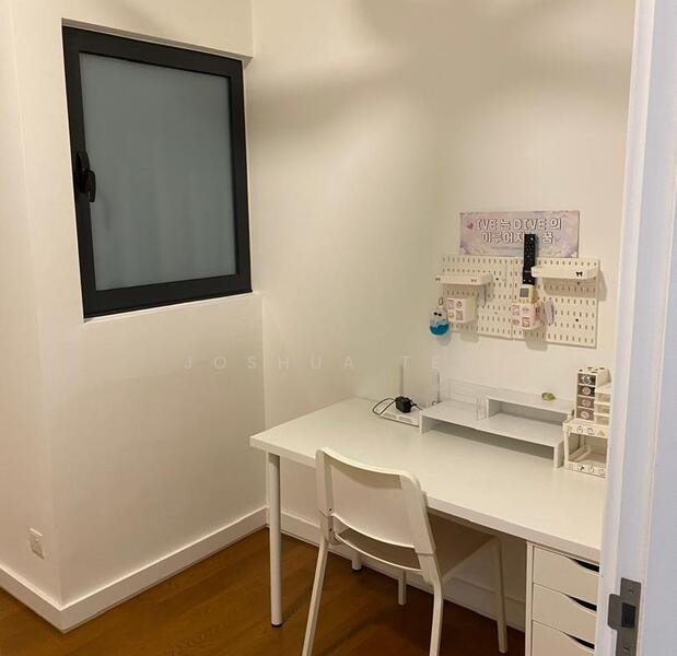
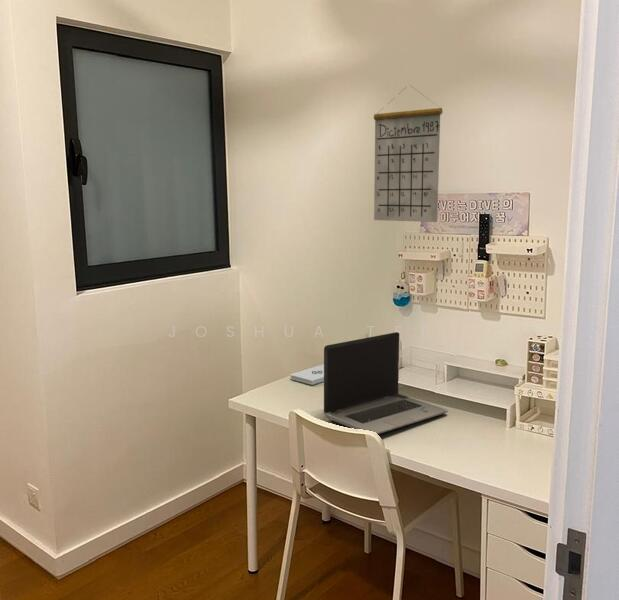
+ laptop computer [323,331,449,435]
+ notepad [289,364,324,386]
+ calendar [373,85,443,223]
